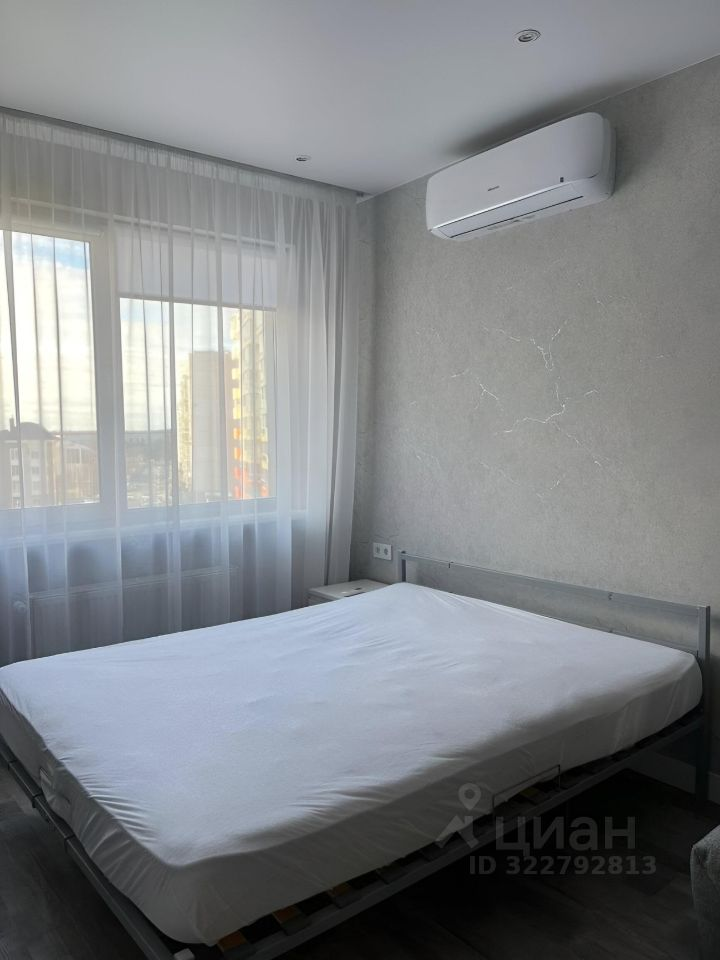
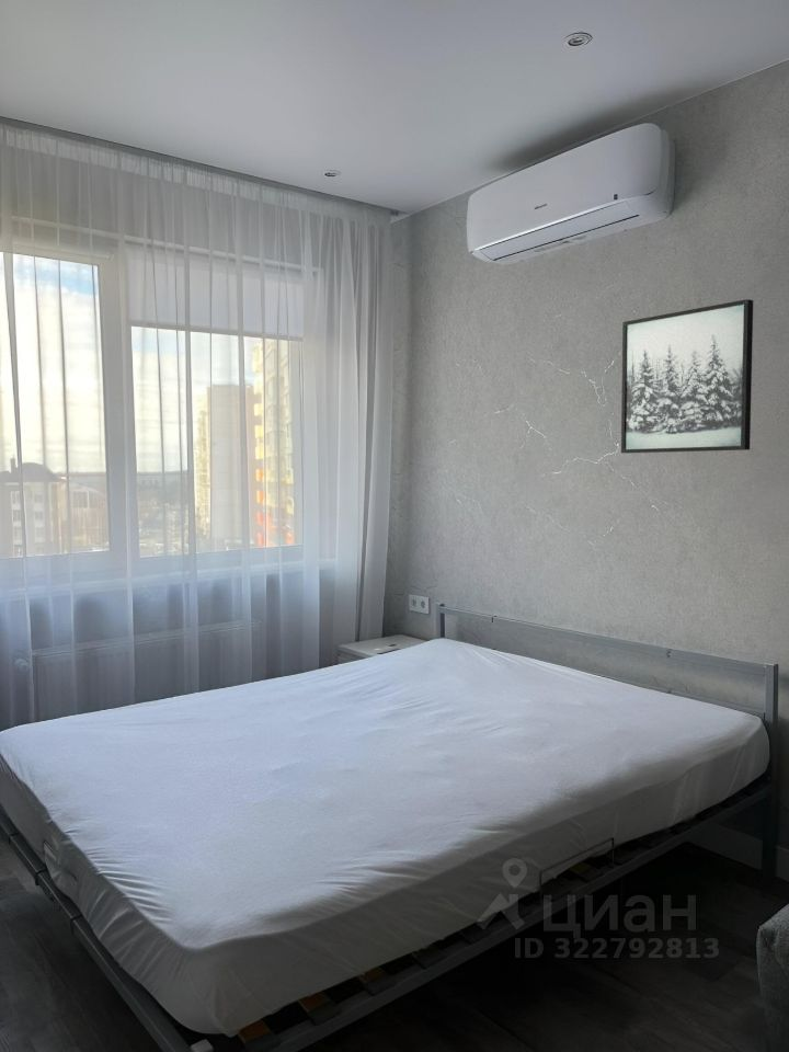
+ wall art [620,298,754,454]
